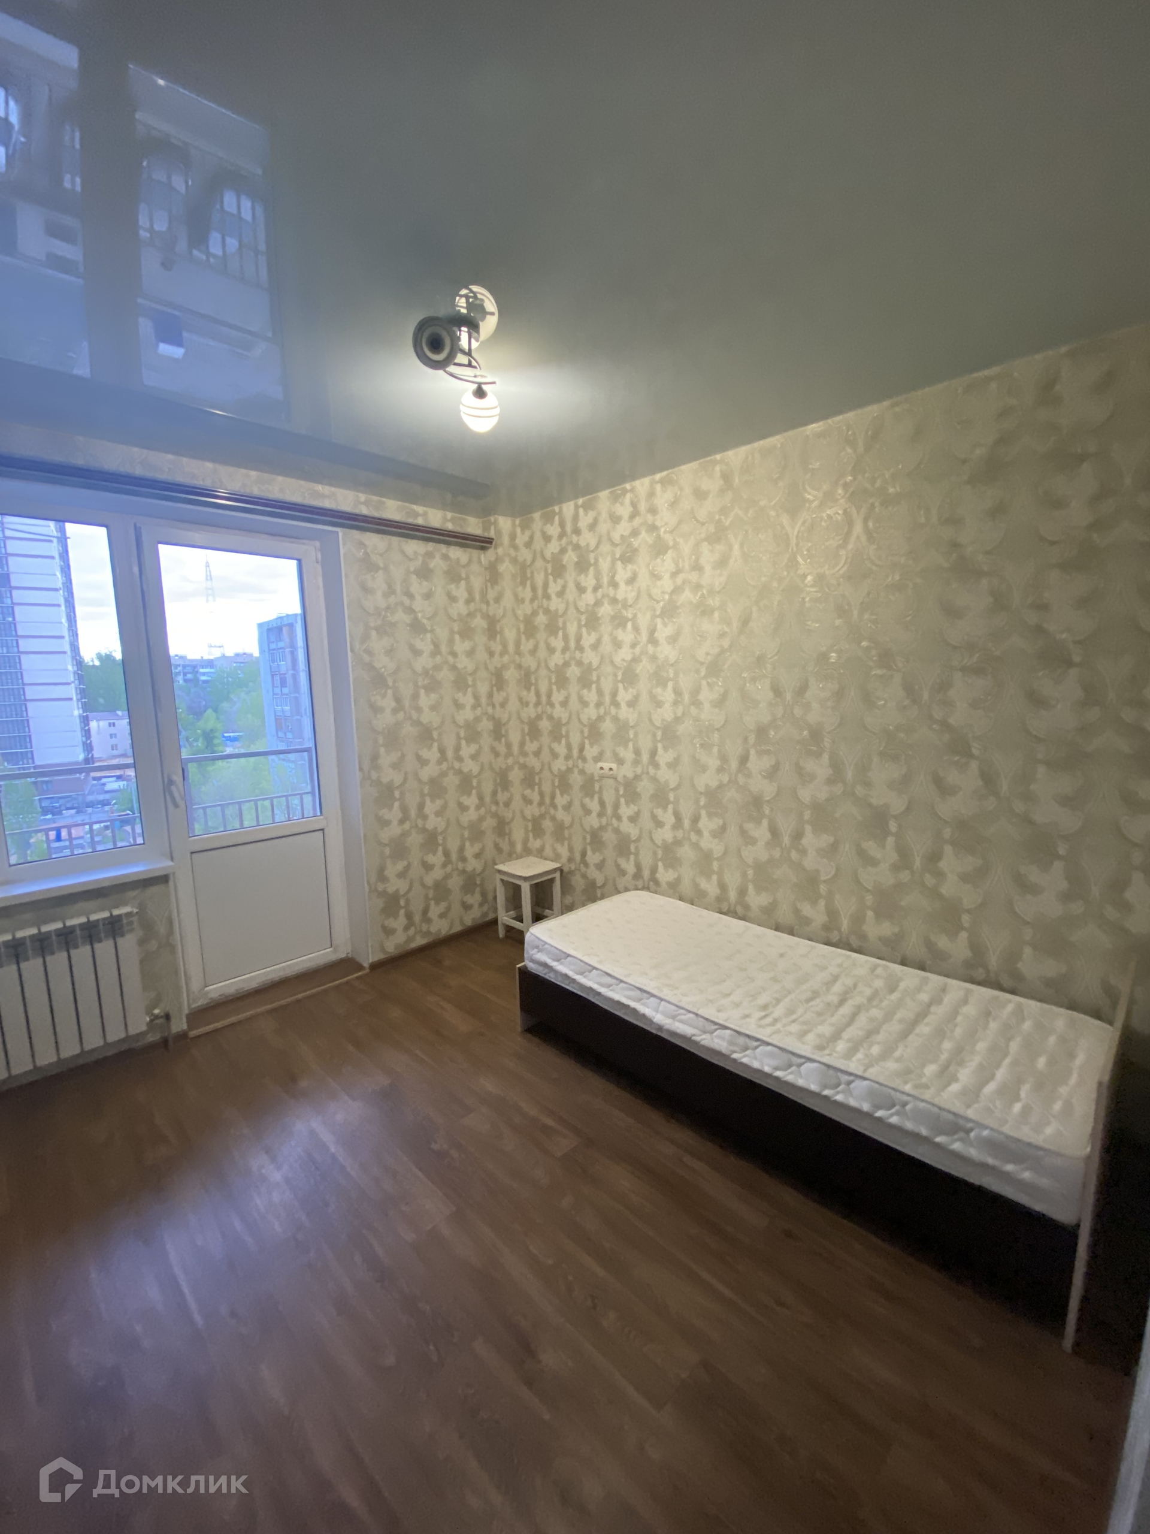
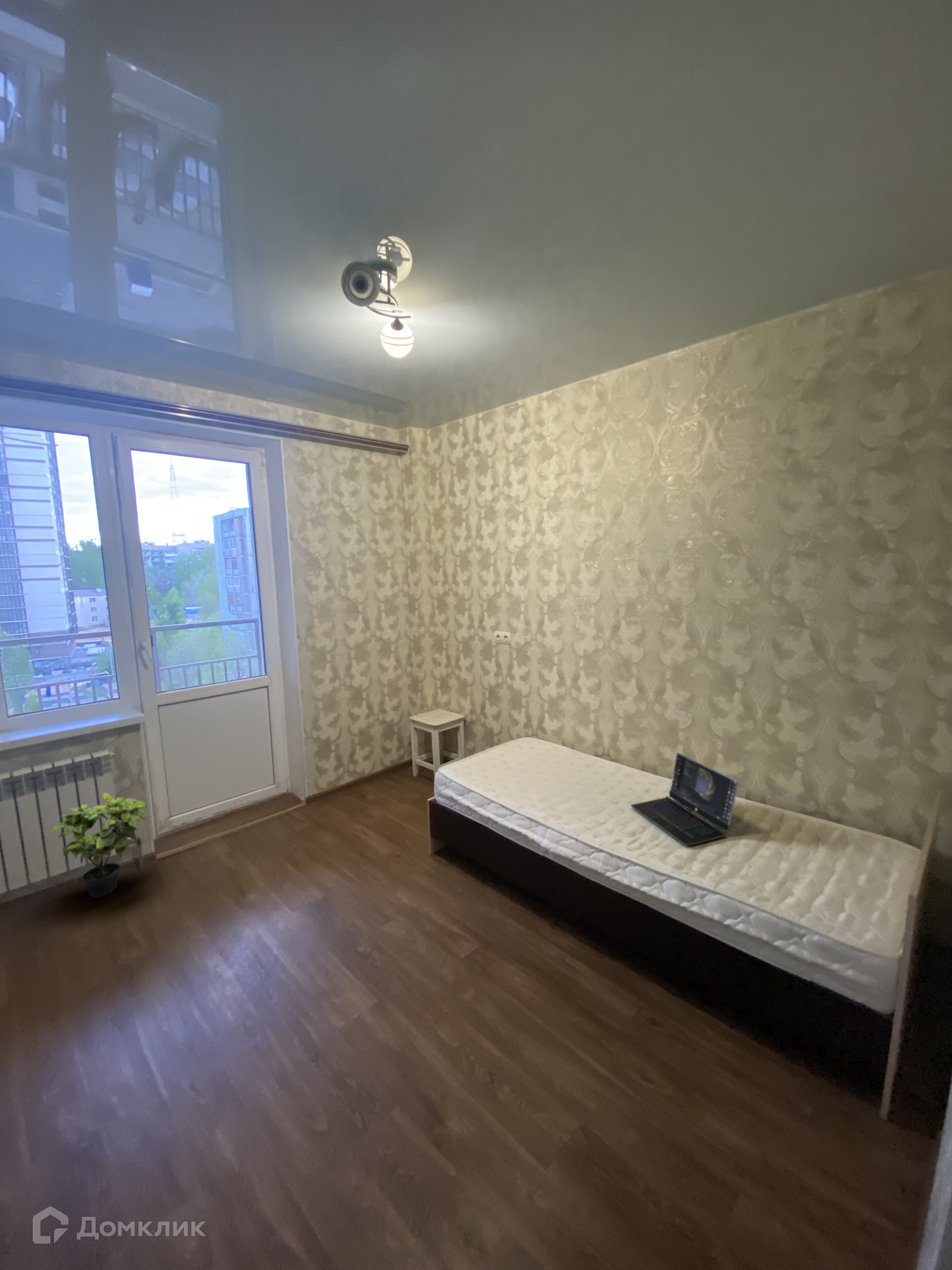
+ potted plant [51,792,148,898]
+ laptop [630,752,739,846]
